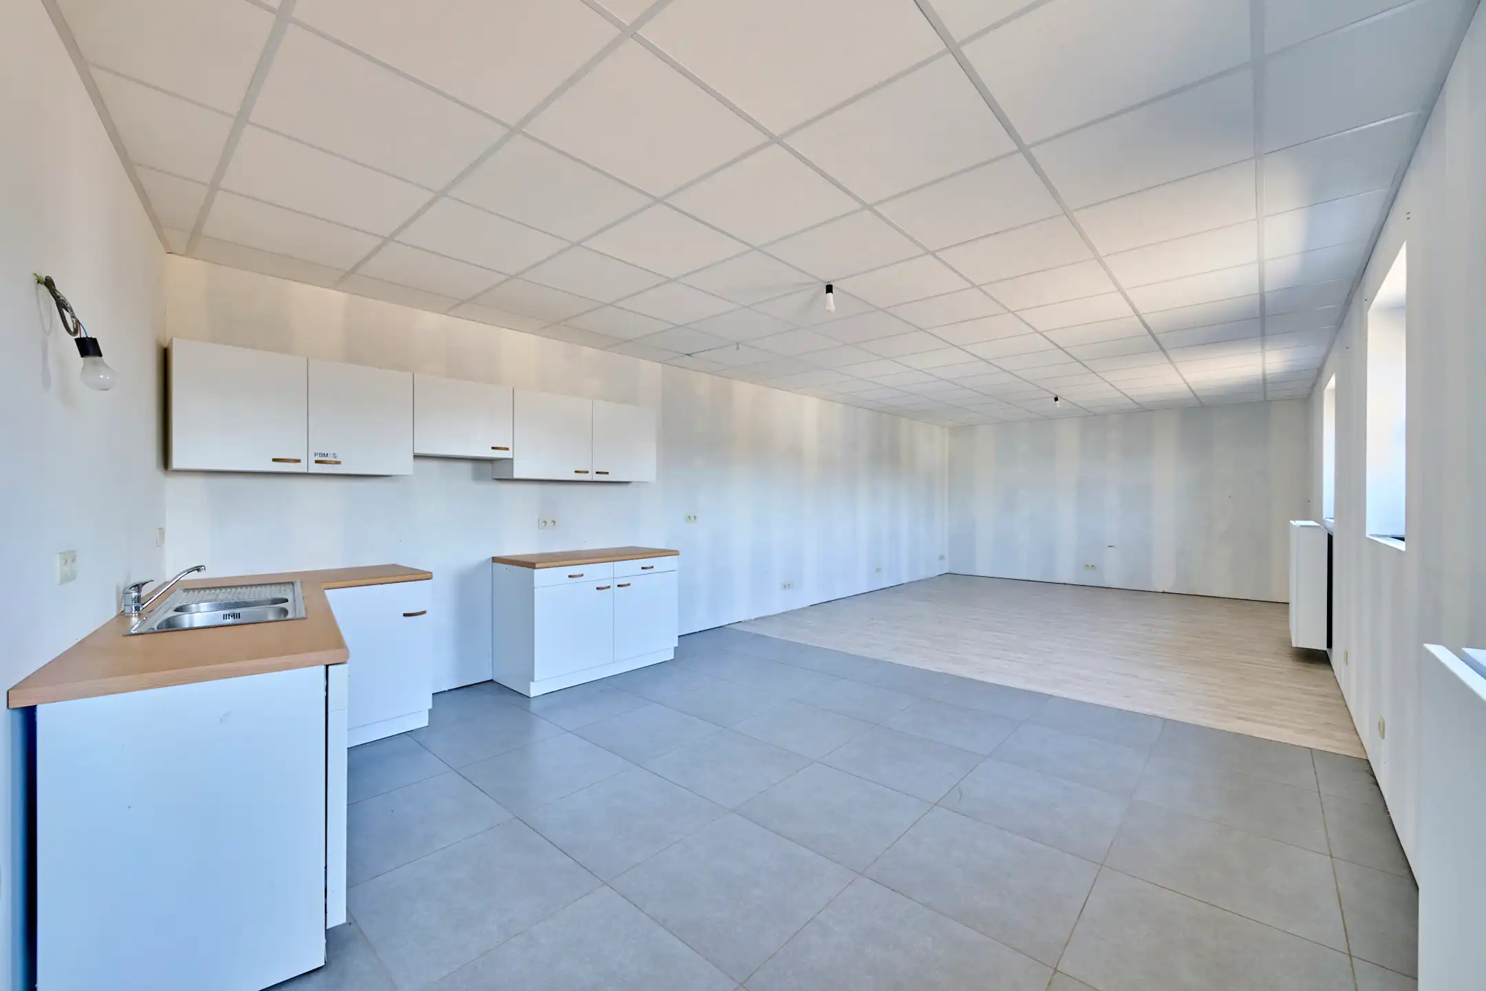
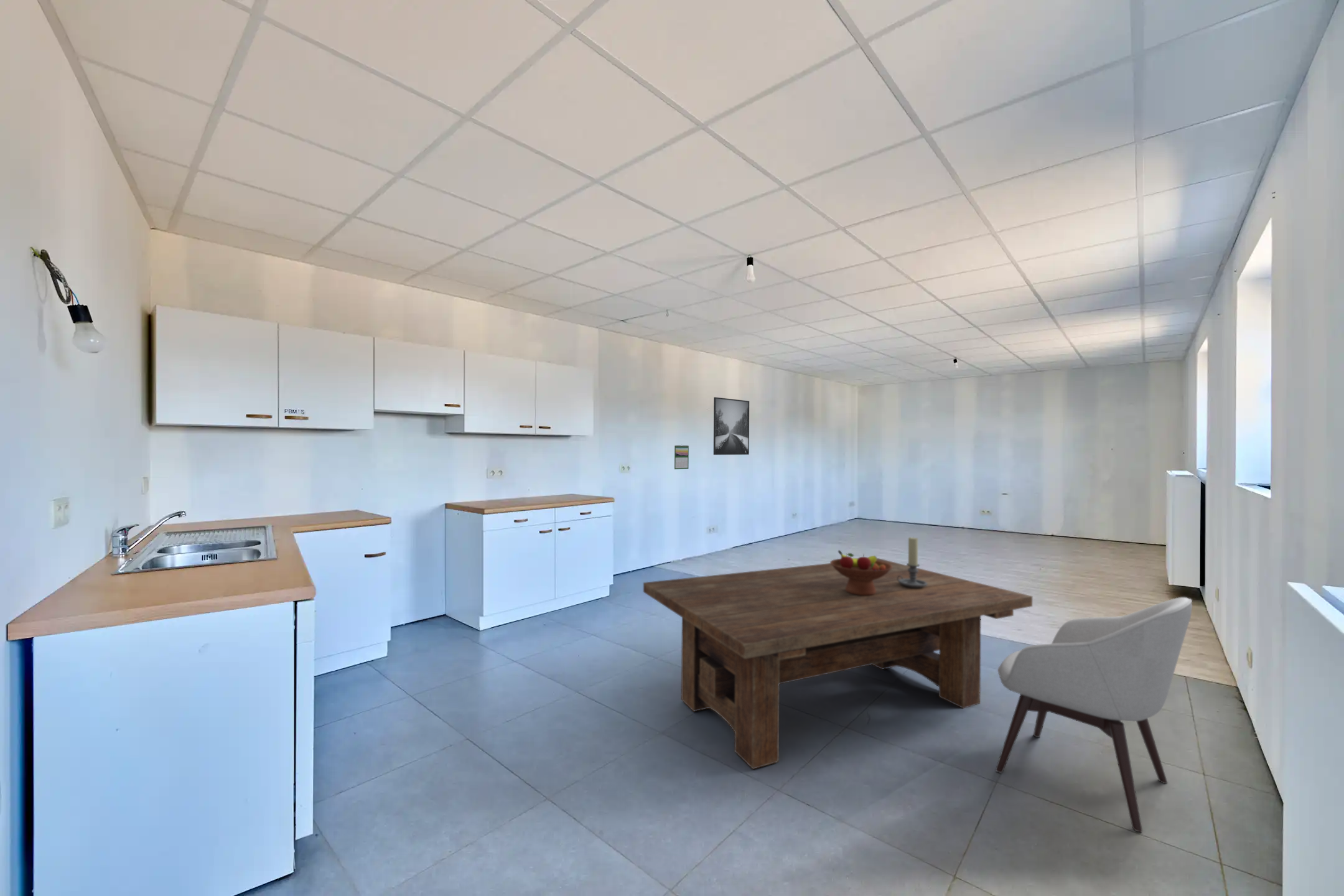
+ chair [995,597,1193,833]
+ fruit bowl [829,549,892,595]
+ candle holder [897,536,928,588]
+ calendar [674,444,689,470]
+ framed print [713,396,750,455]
+ dining table [643,558,1033,770]
